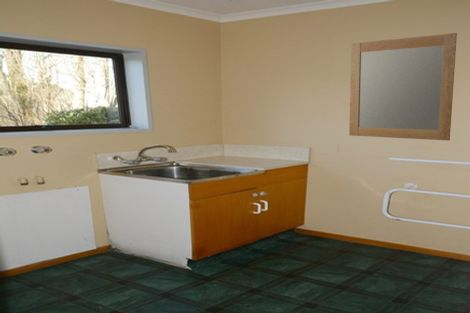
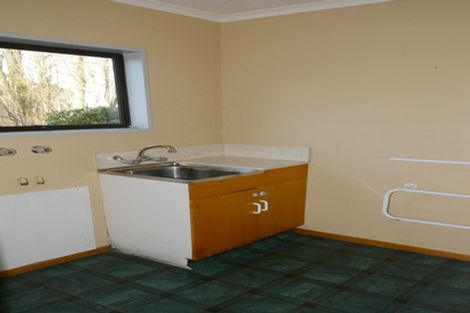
- home mirror [348,32,458,141]
